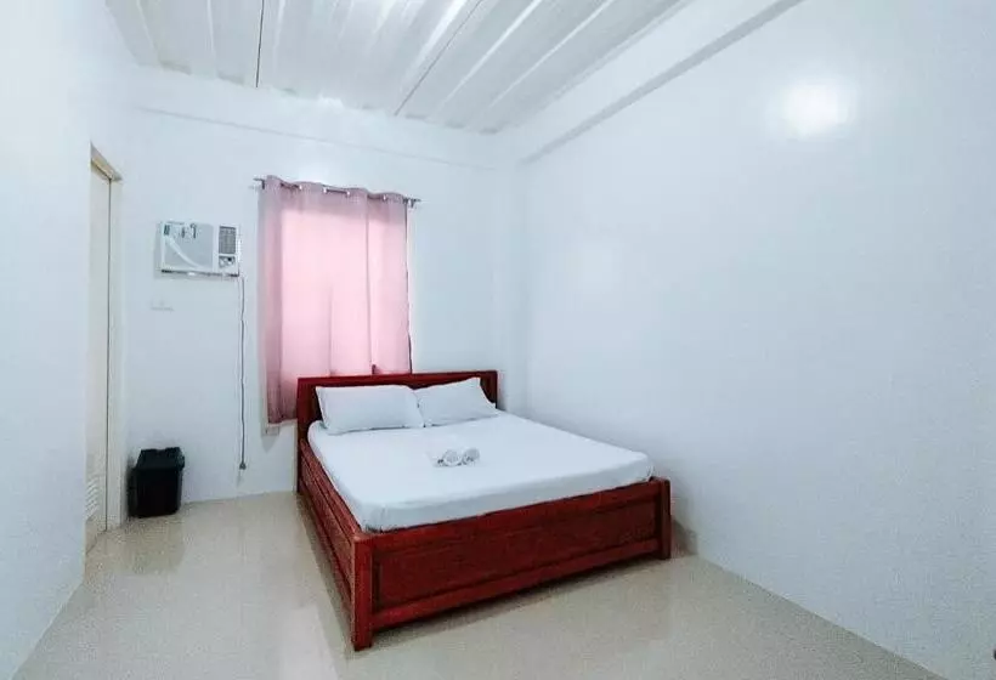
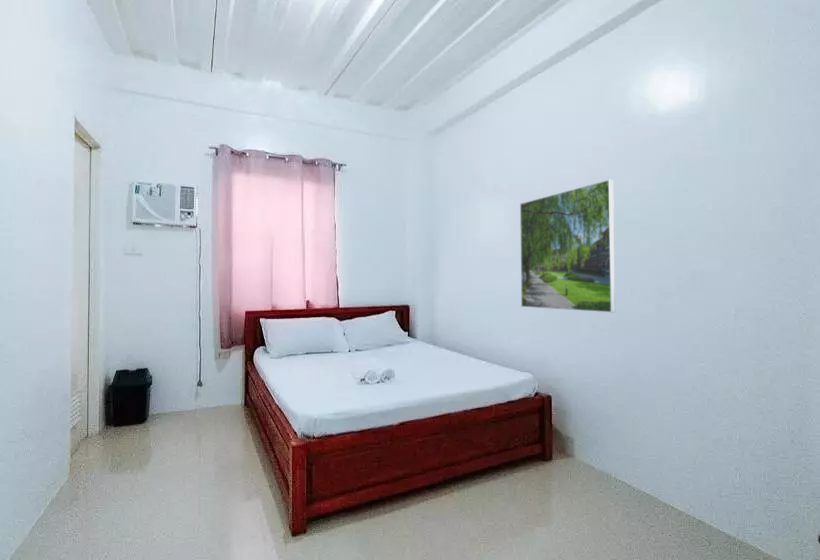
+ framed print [519,179,616,313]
